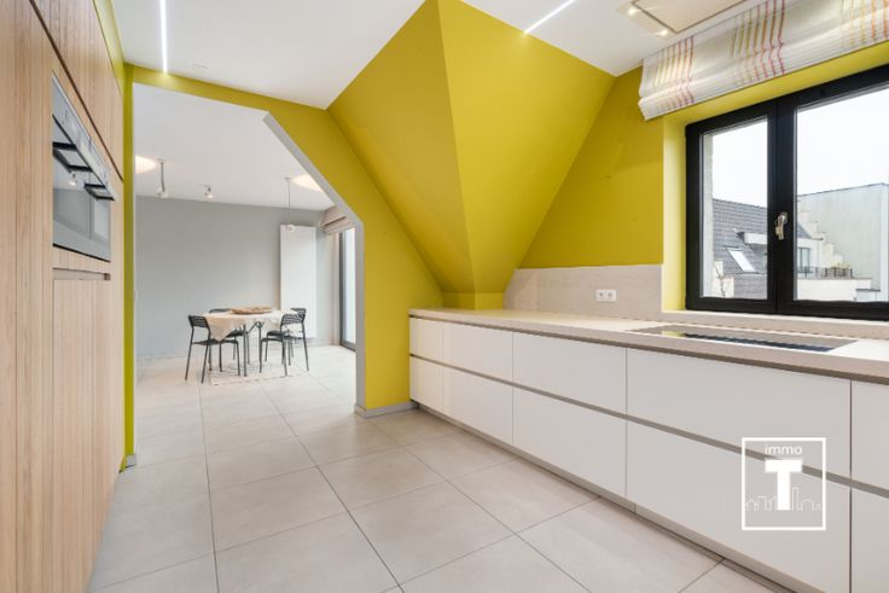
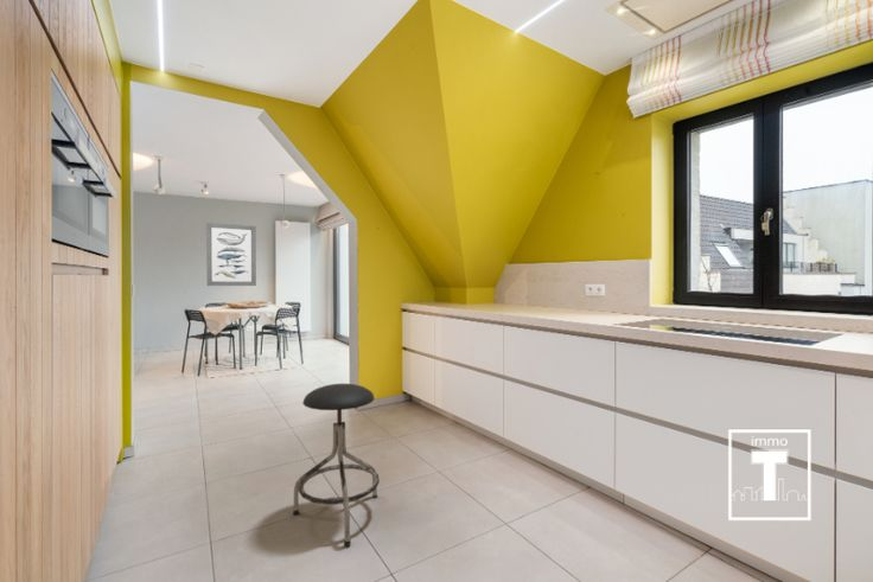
+ wall art [205,222,257,287]
+ stool [292,383,381,548]
